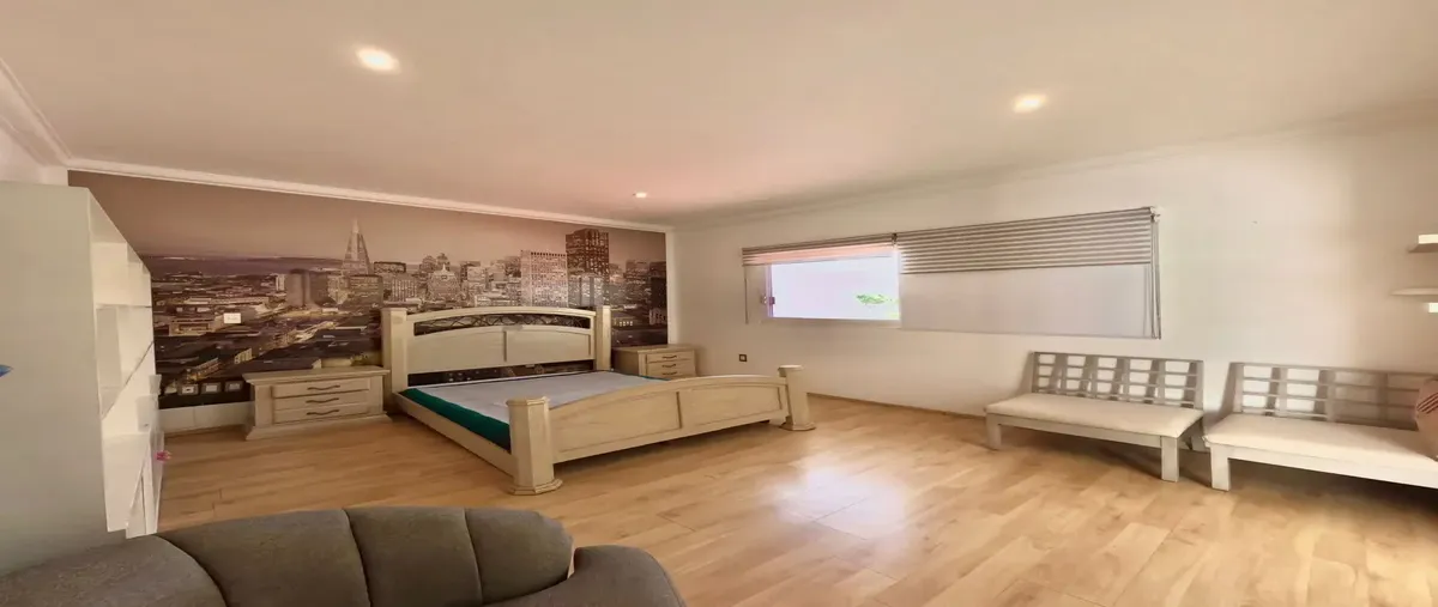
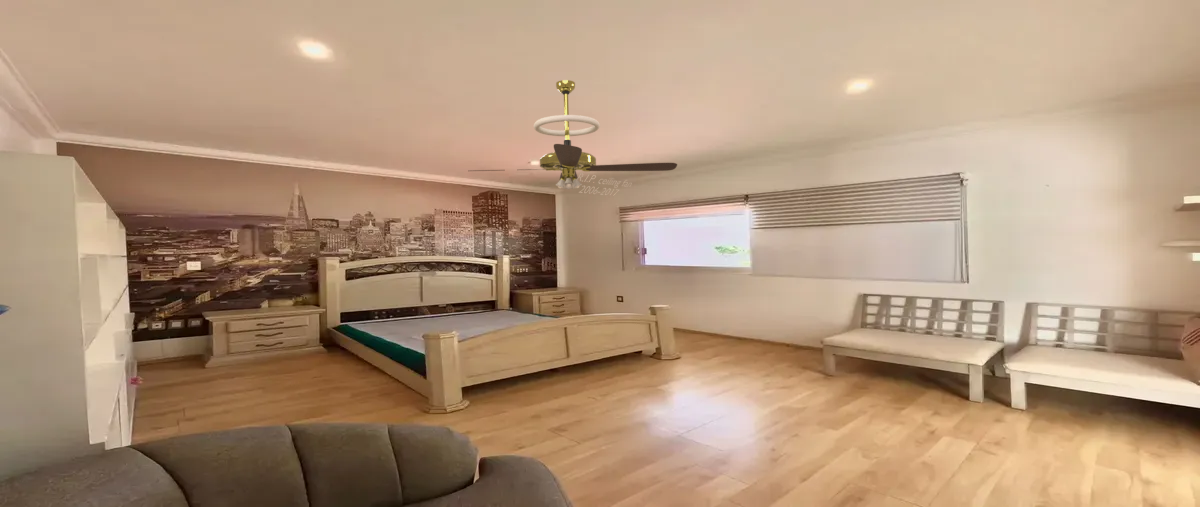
+ ceiling fan [469,79,678,197]
